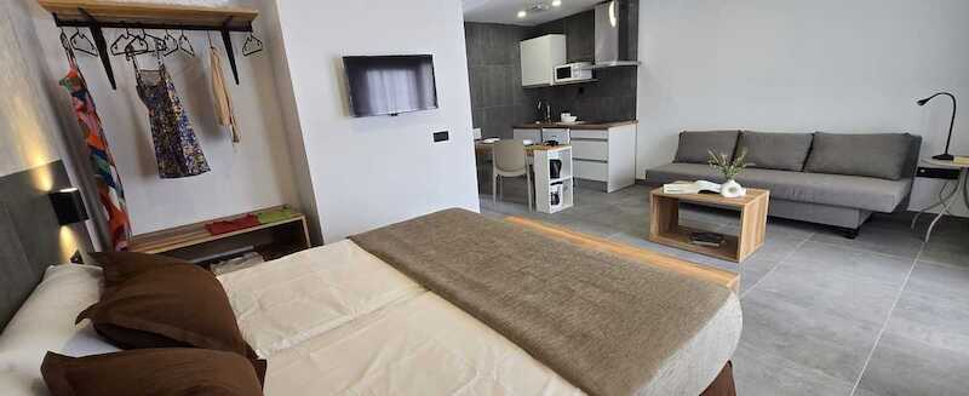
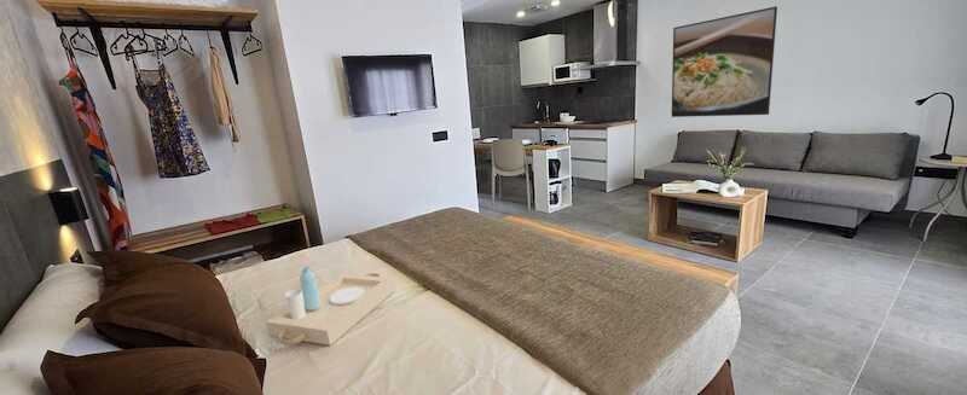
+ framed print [671,5,778,118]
+ serving tray [265,267,398,347]
